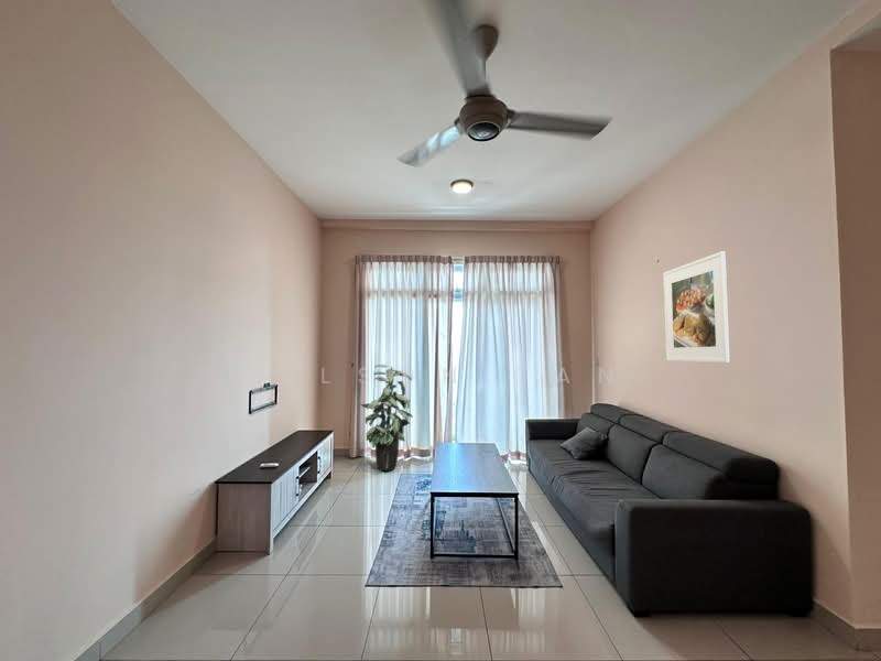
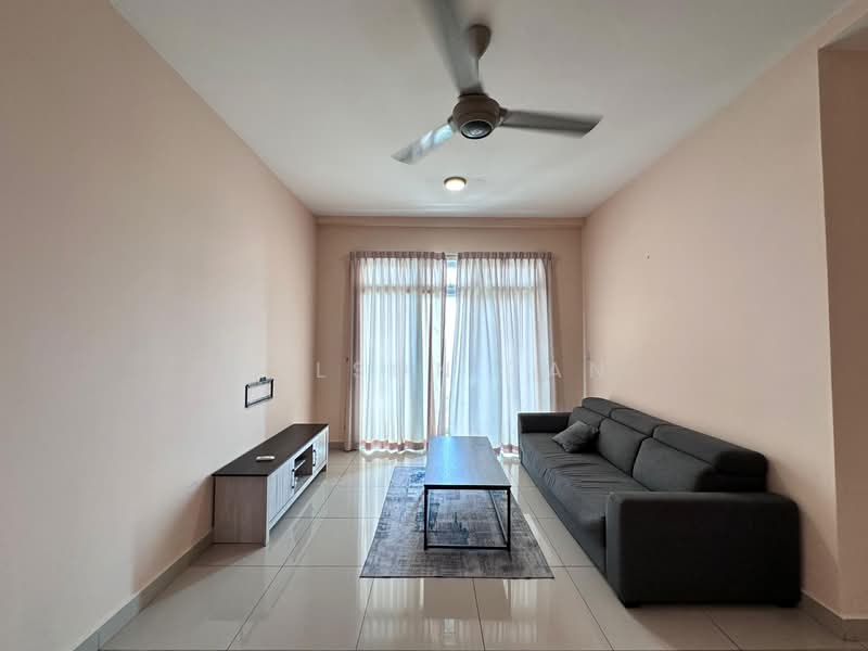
- indoor plant [359,364,414,472]
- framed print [663,250,731,364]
